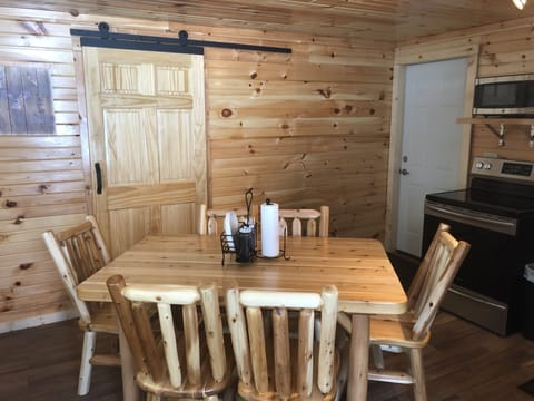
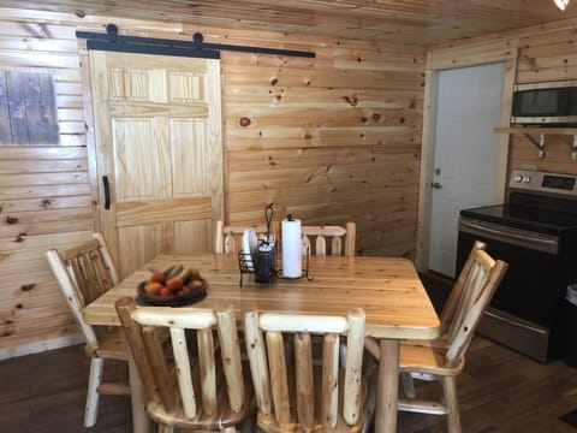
+ fruit bowl [136,262,209,308]
